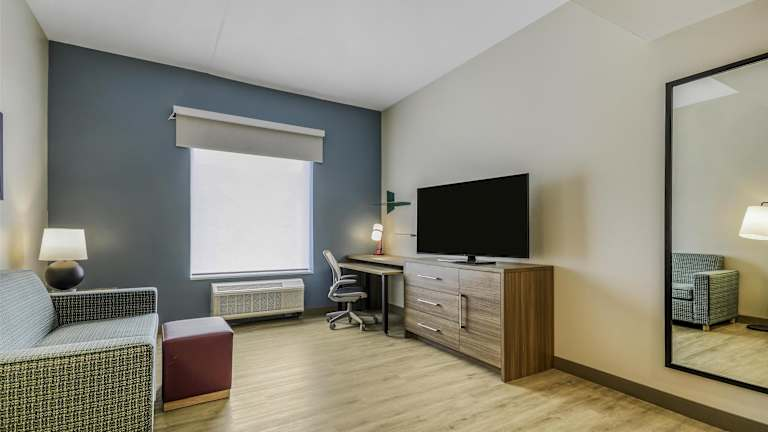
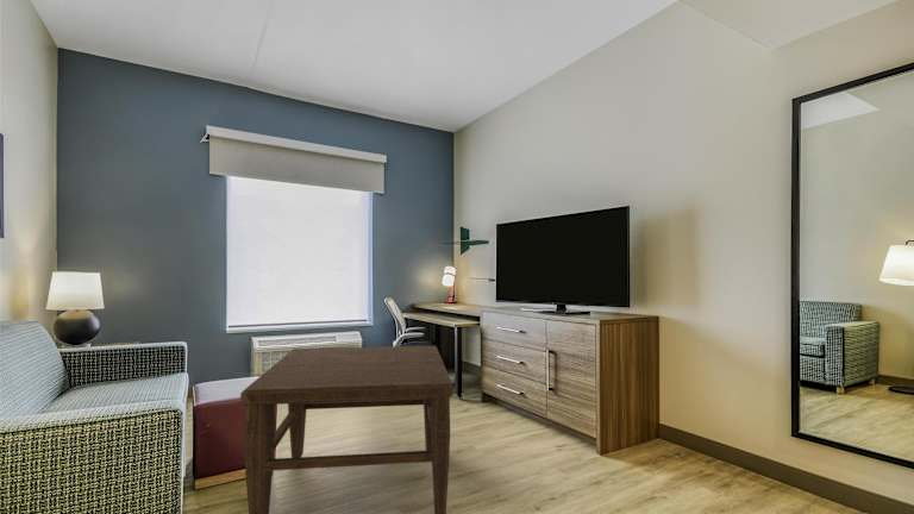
+ coffee table [239,345,455,514]
